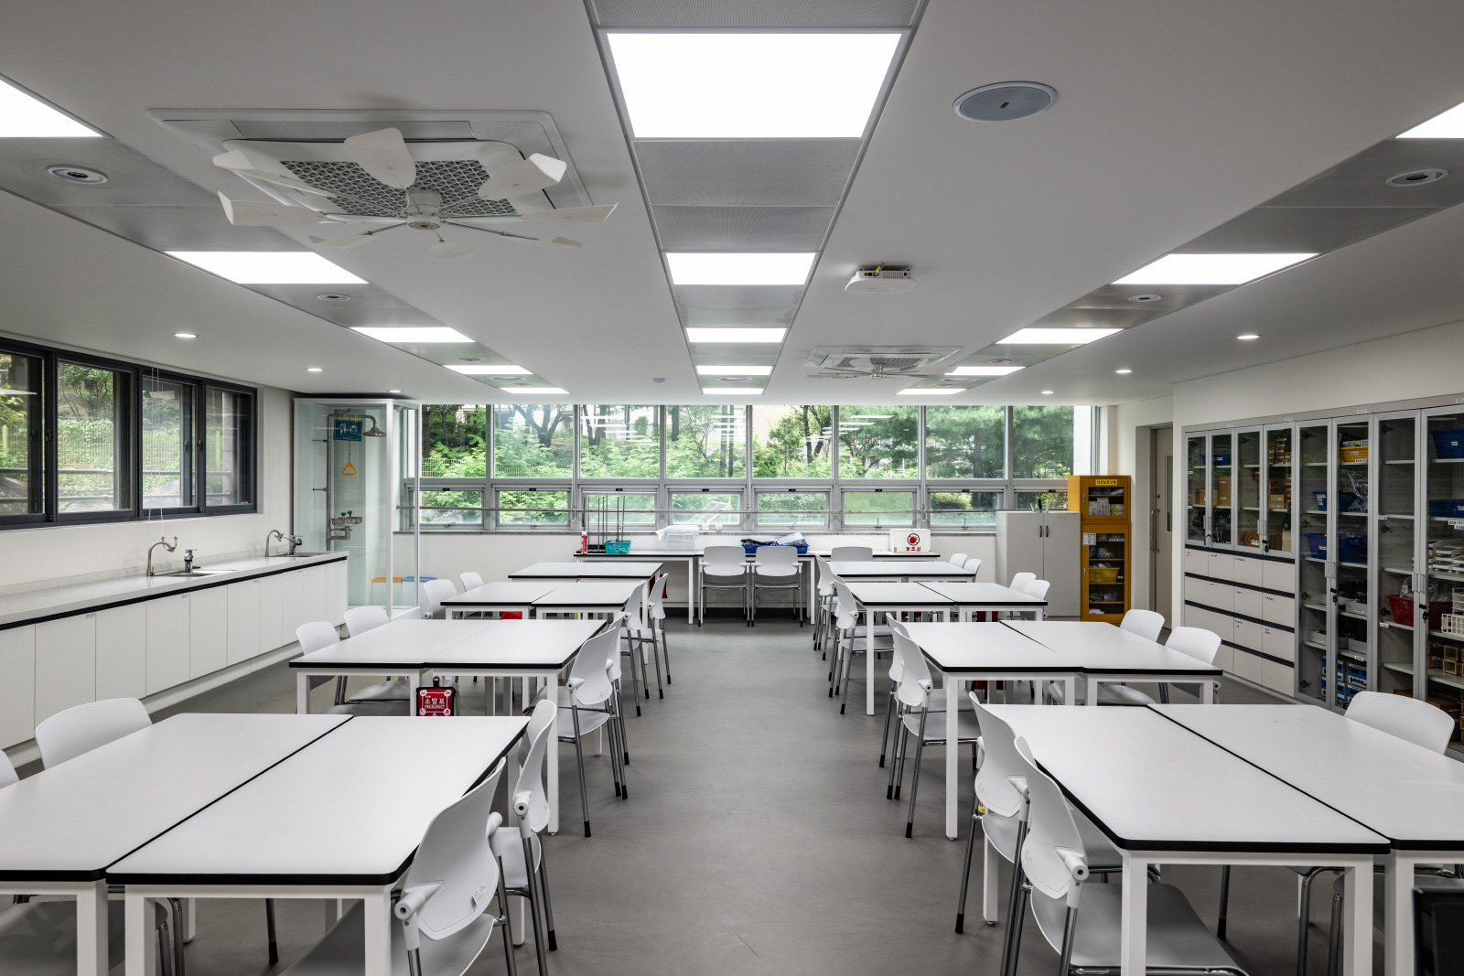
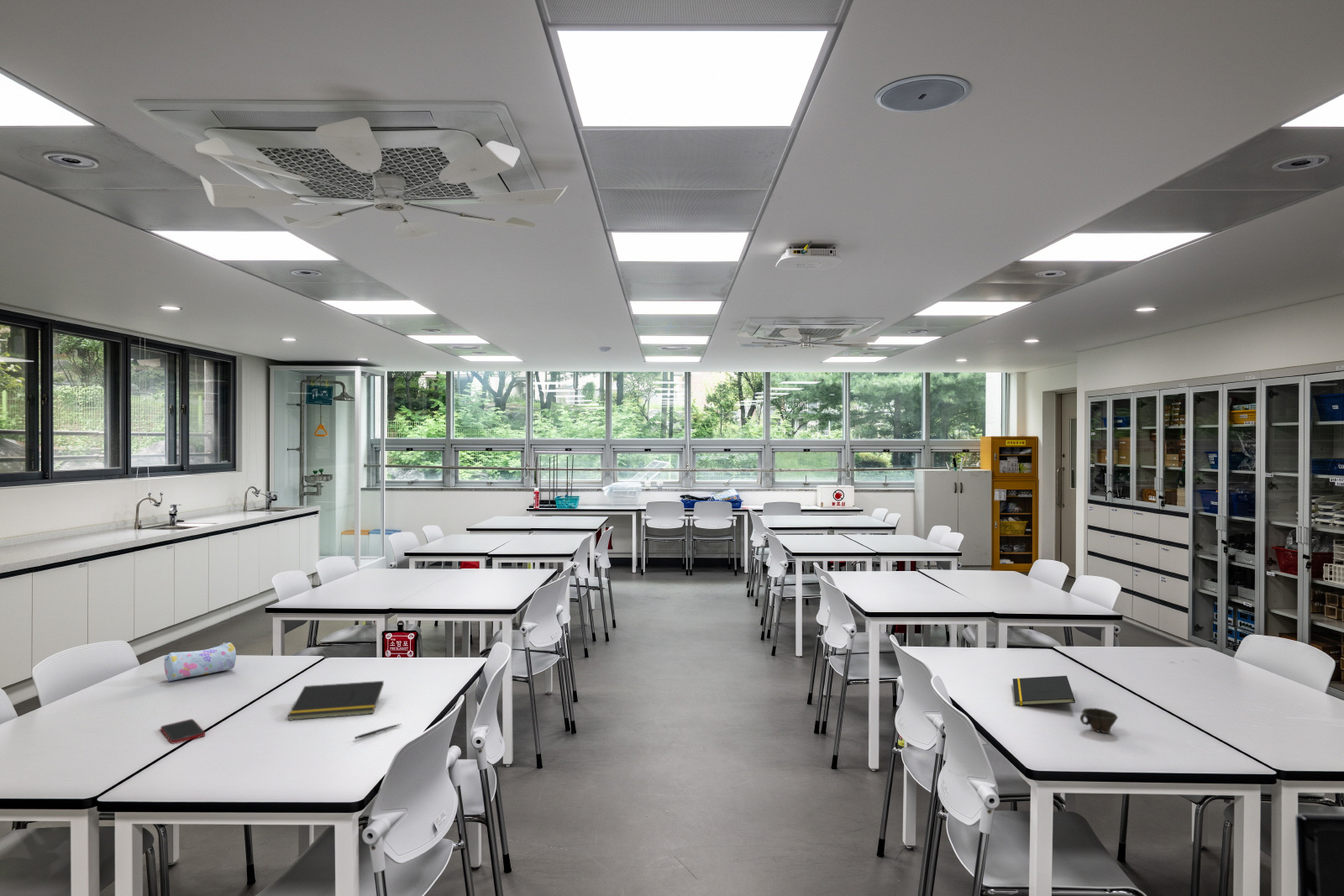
+ notepad [1012,675,1076,706]
+ pencil case [163,642,237,682]
+ notepad [287,680,385,721]
+ cup [1079,707,1119,734]
+ cell phone [160,718,206,745]
+ pen [354,723,402,740]
